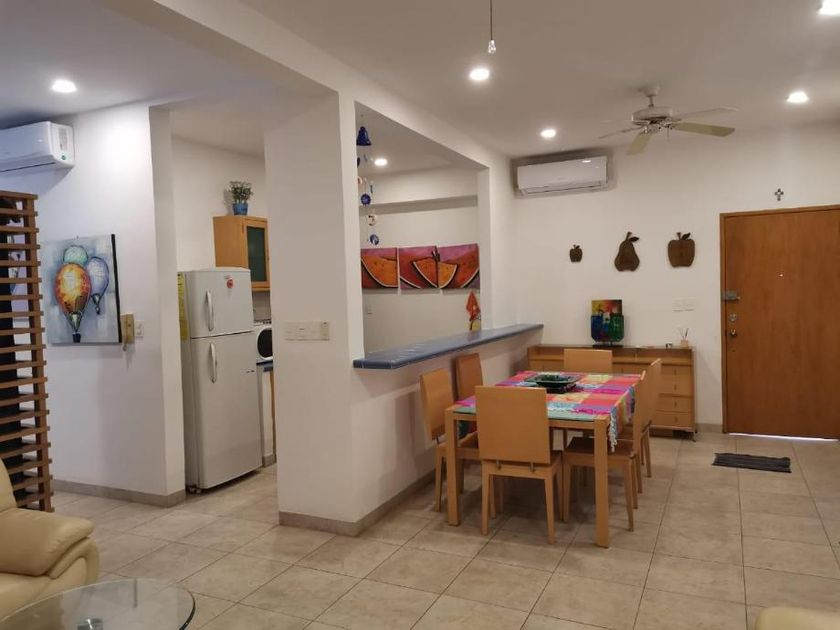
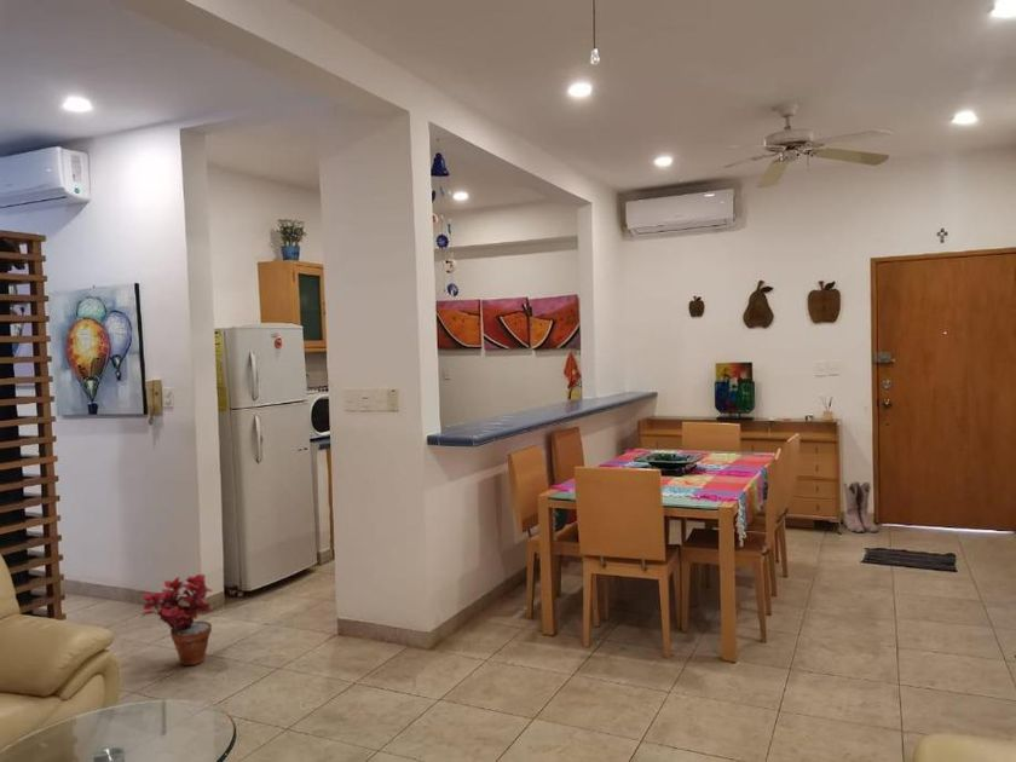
+ boots [842,480,879,533]
+ potted plant [139,573,214,668]
